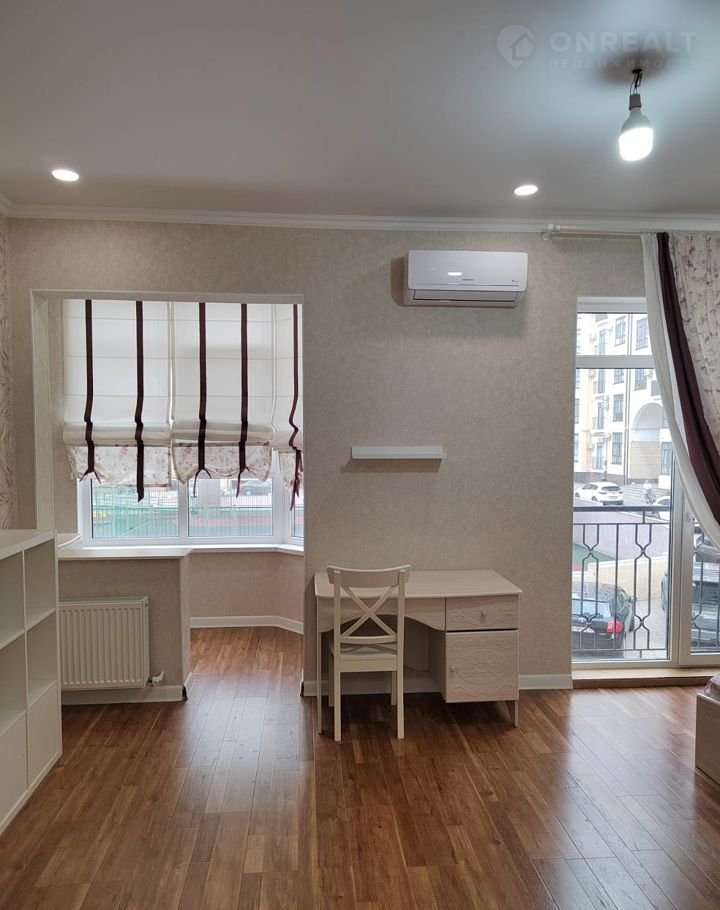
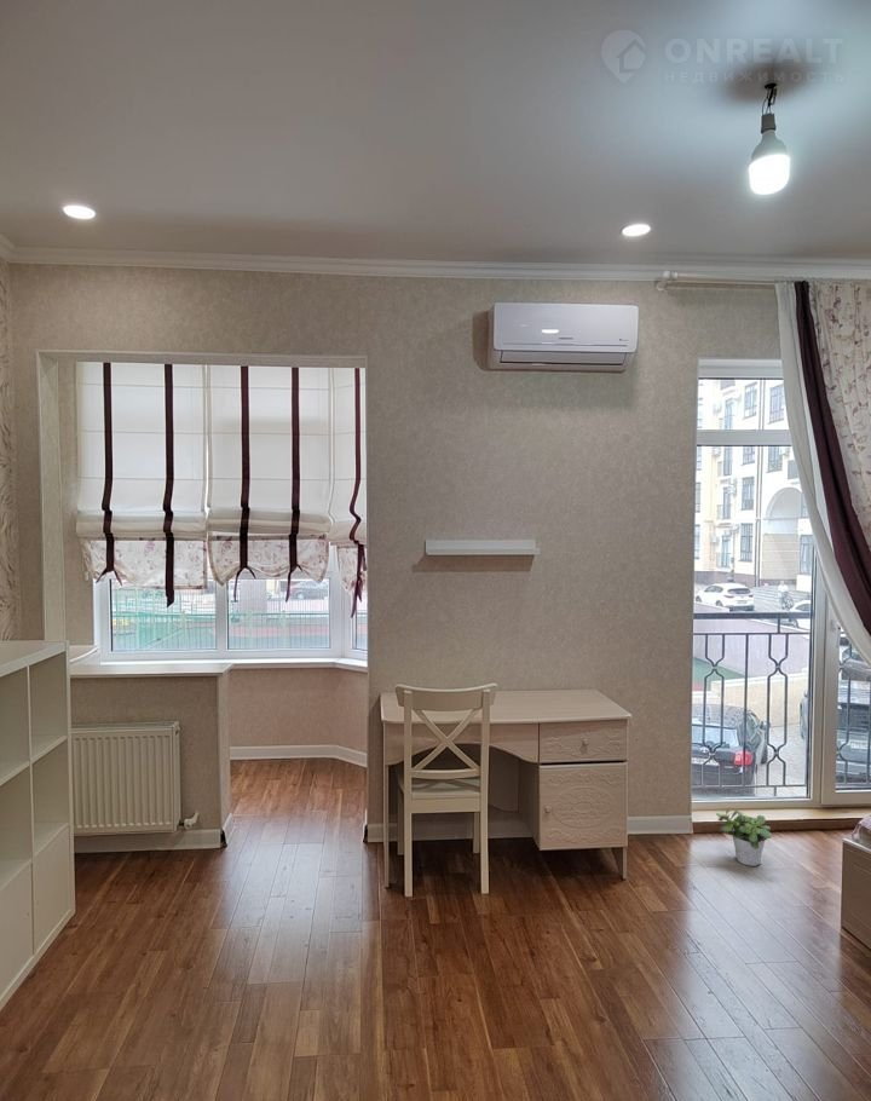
+ potted plant [715,807,773,867]
